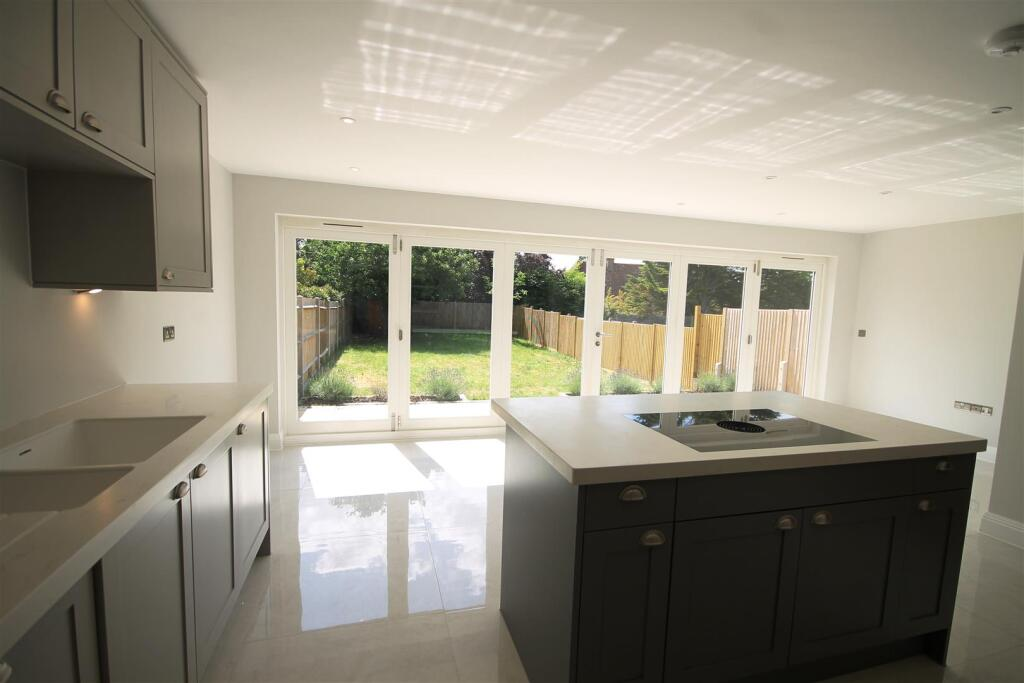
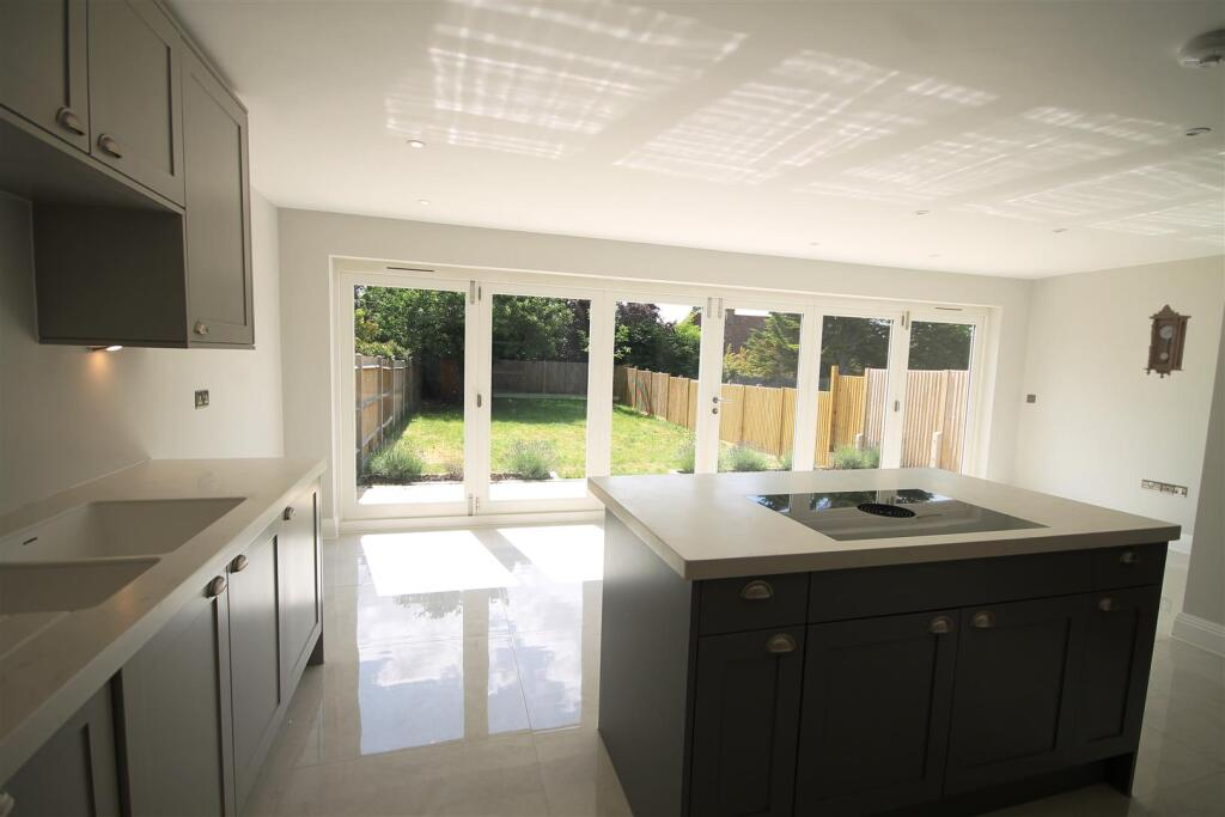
+ pendulum clock [1142,304,1193,380]
